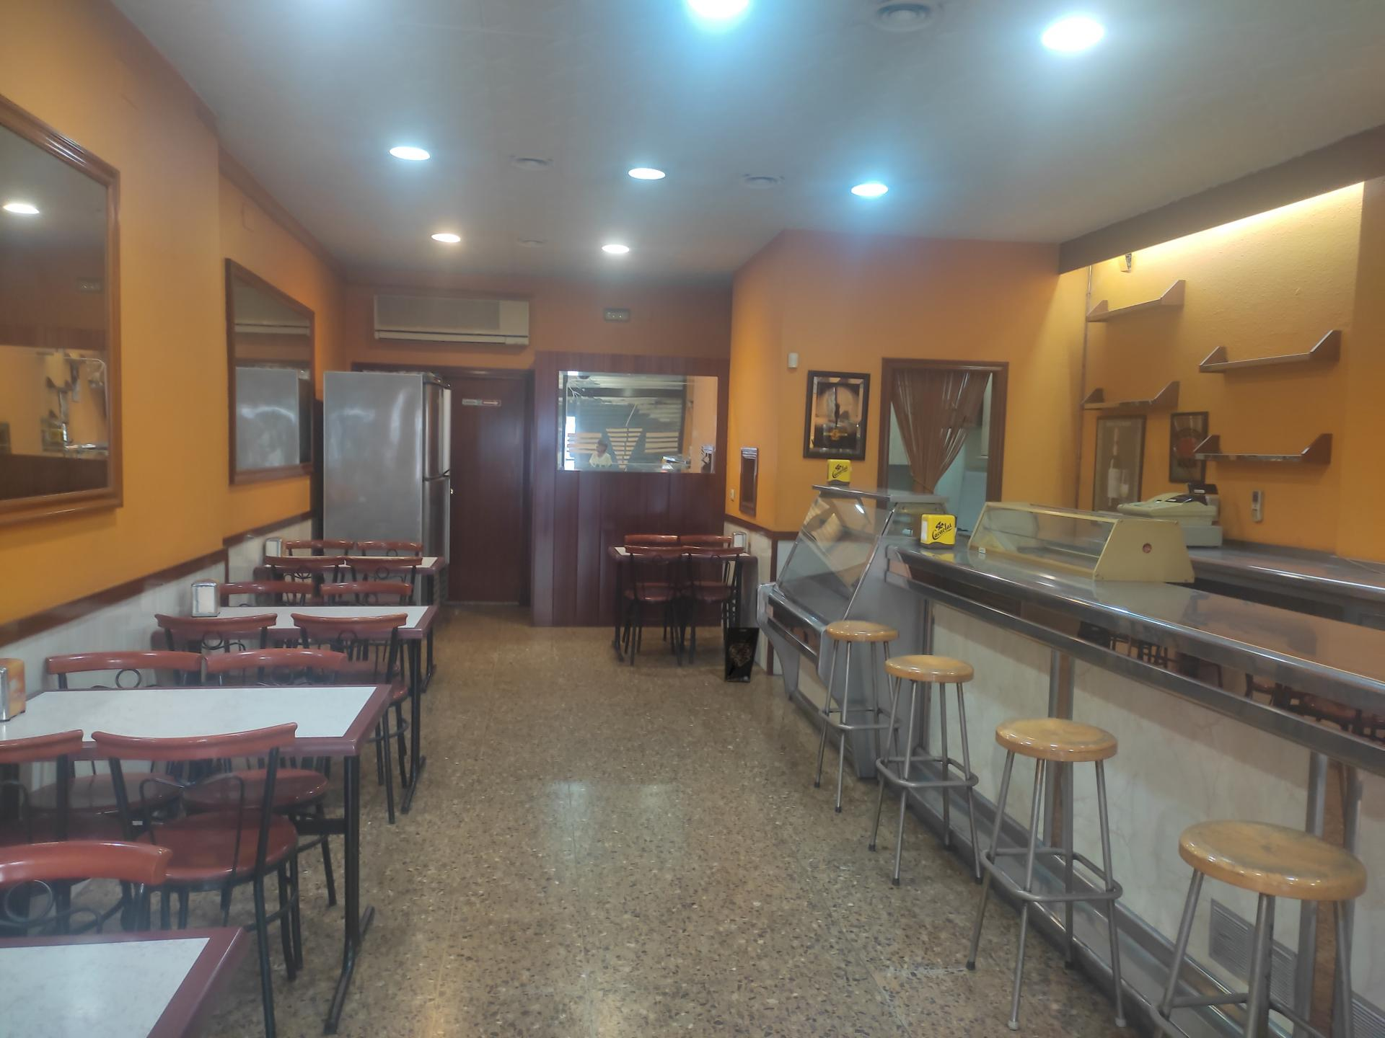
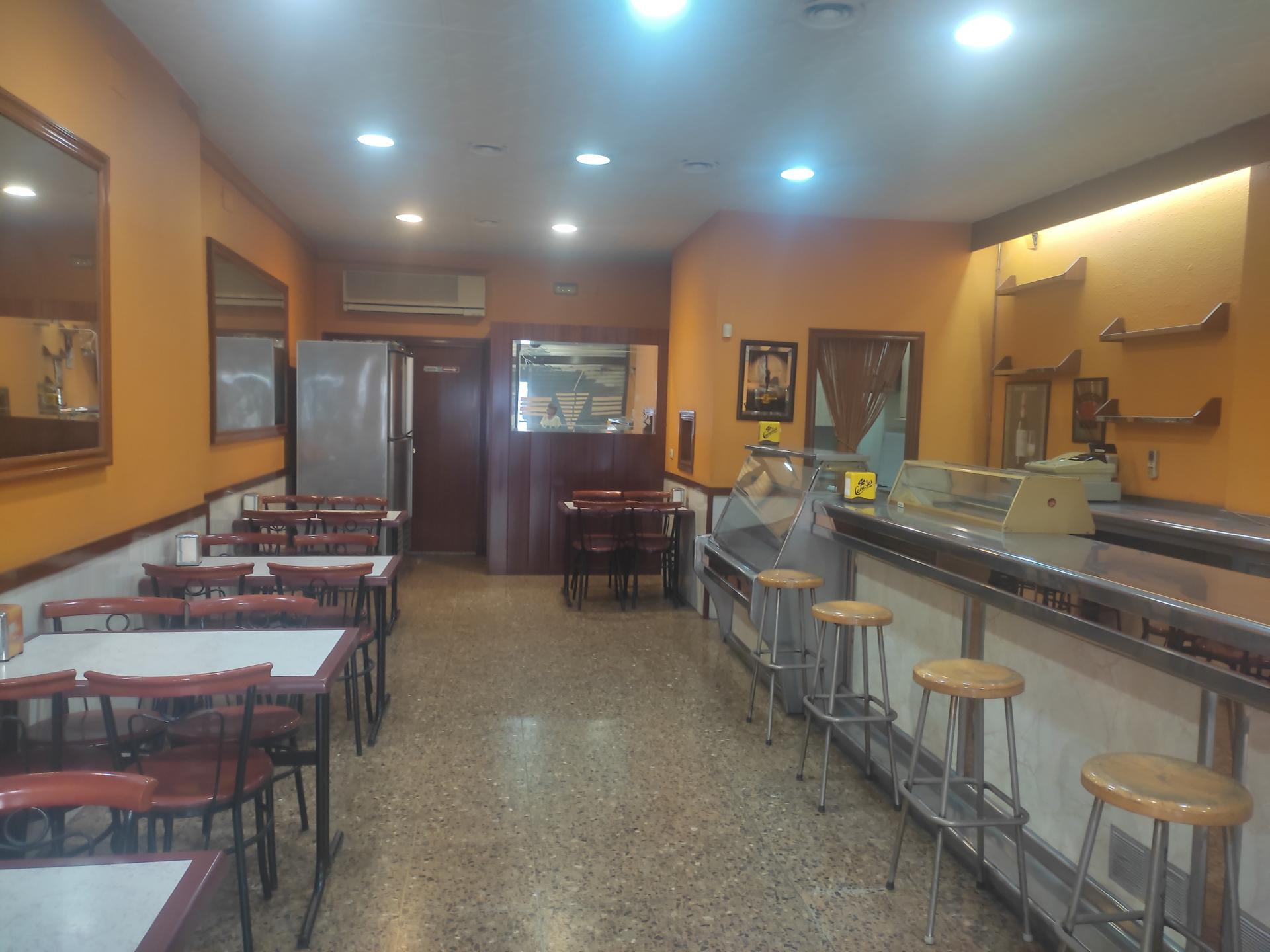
- bag [723,627,760,684]
